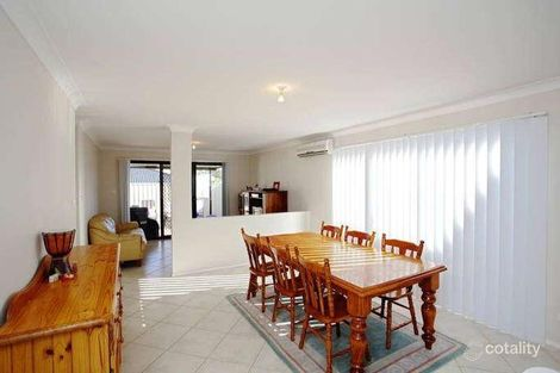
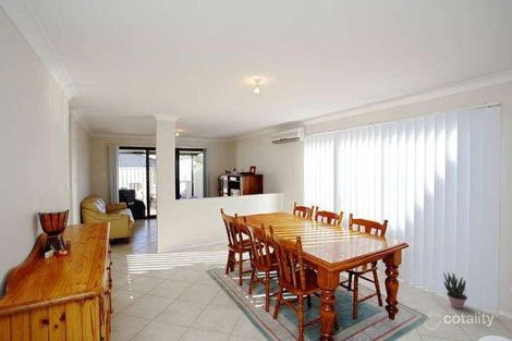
+ potted plant [442,271,468,309]
